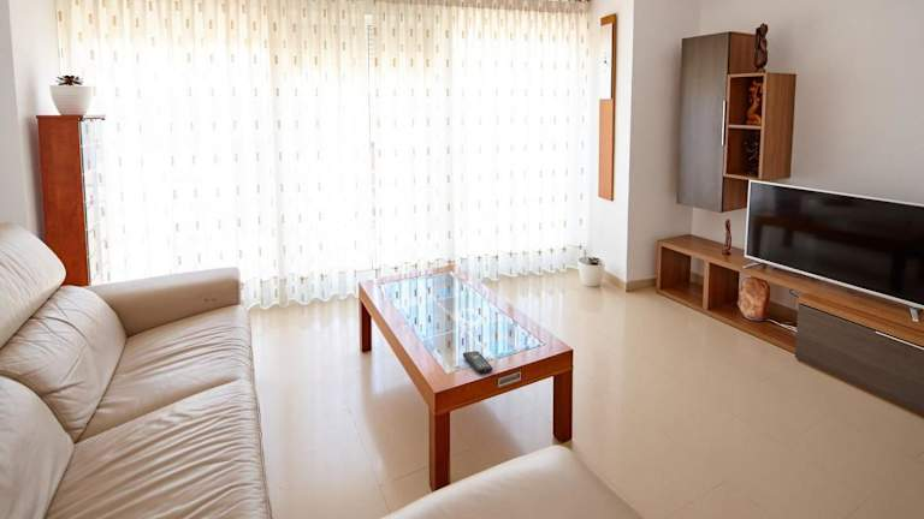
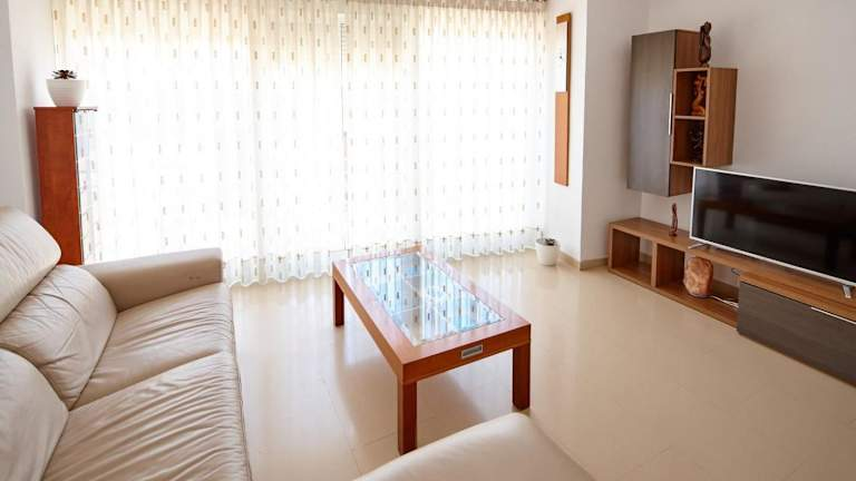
- remote control [462,350,494,374]
